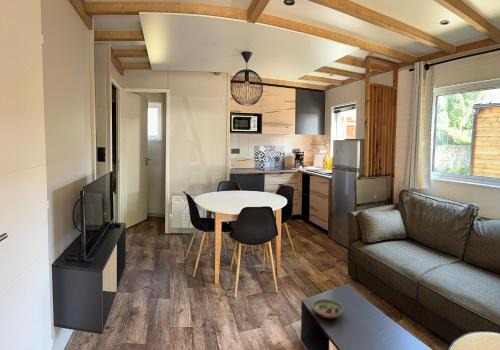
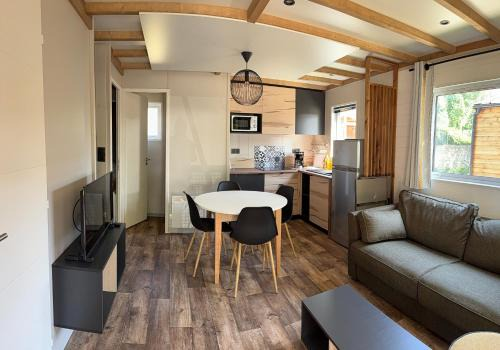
- decorative bowl [311,298,345,319]
